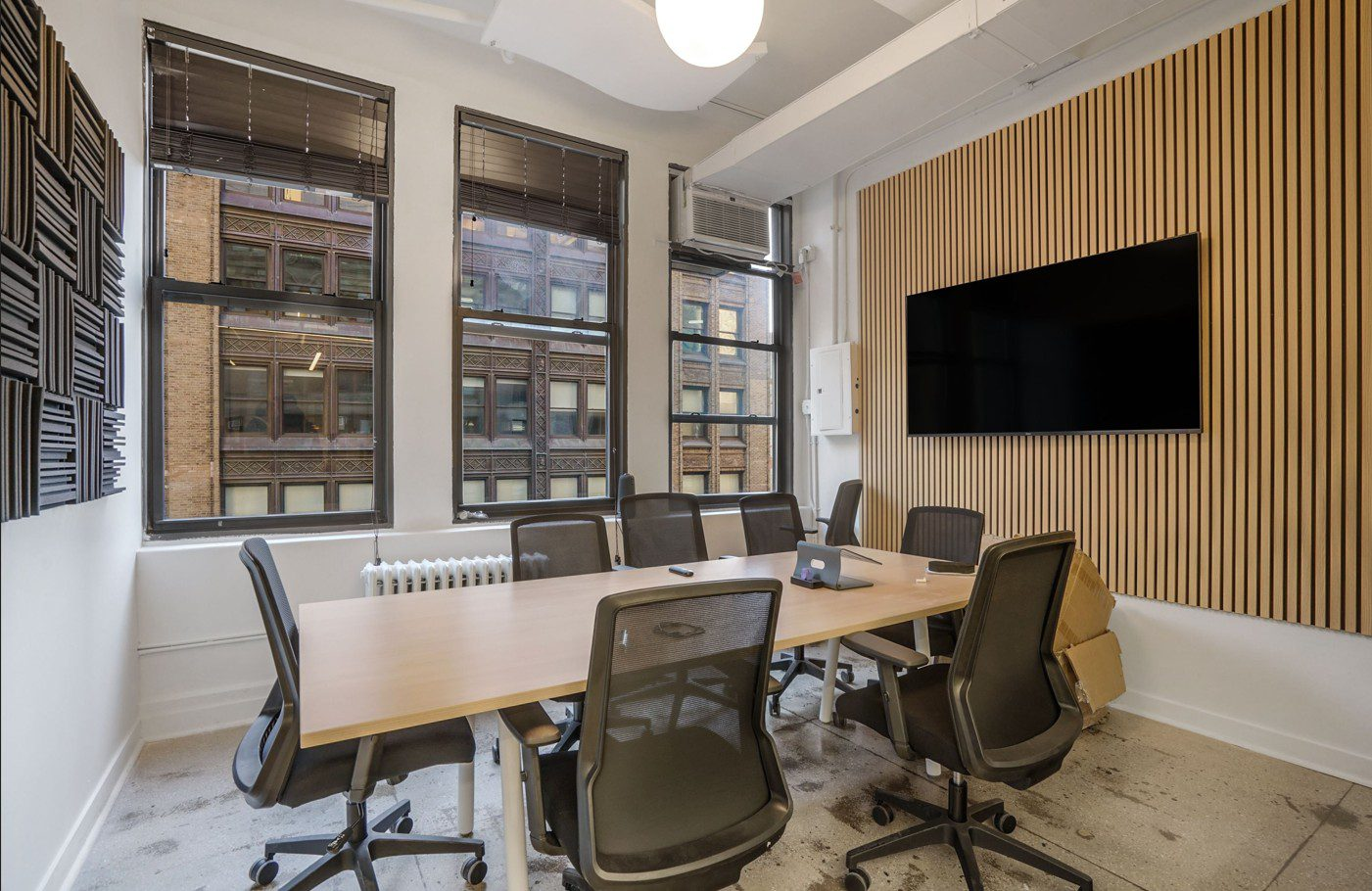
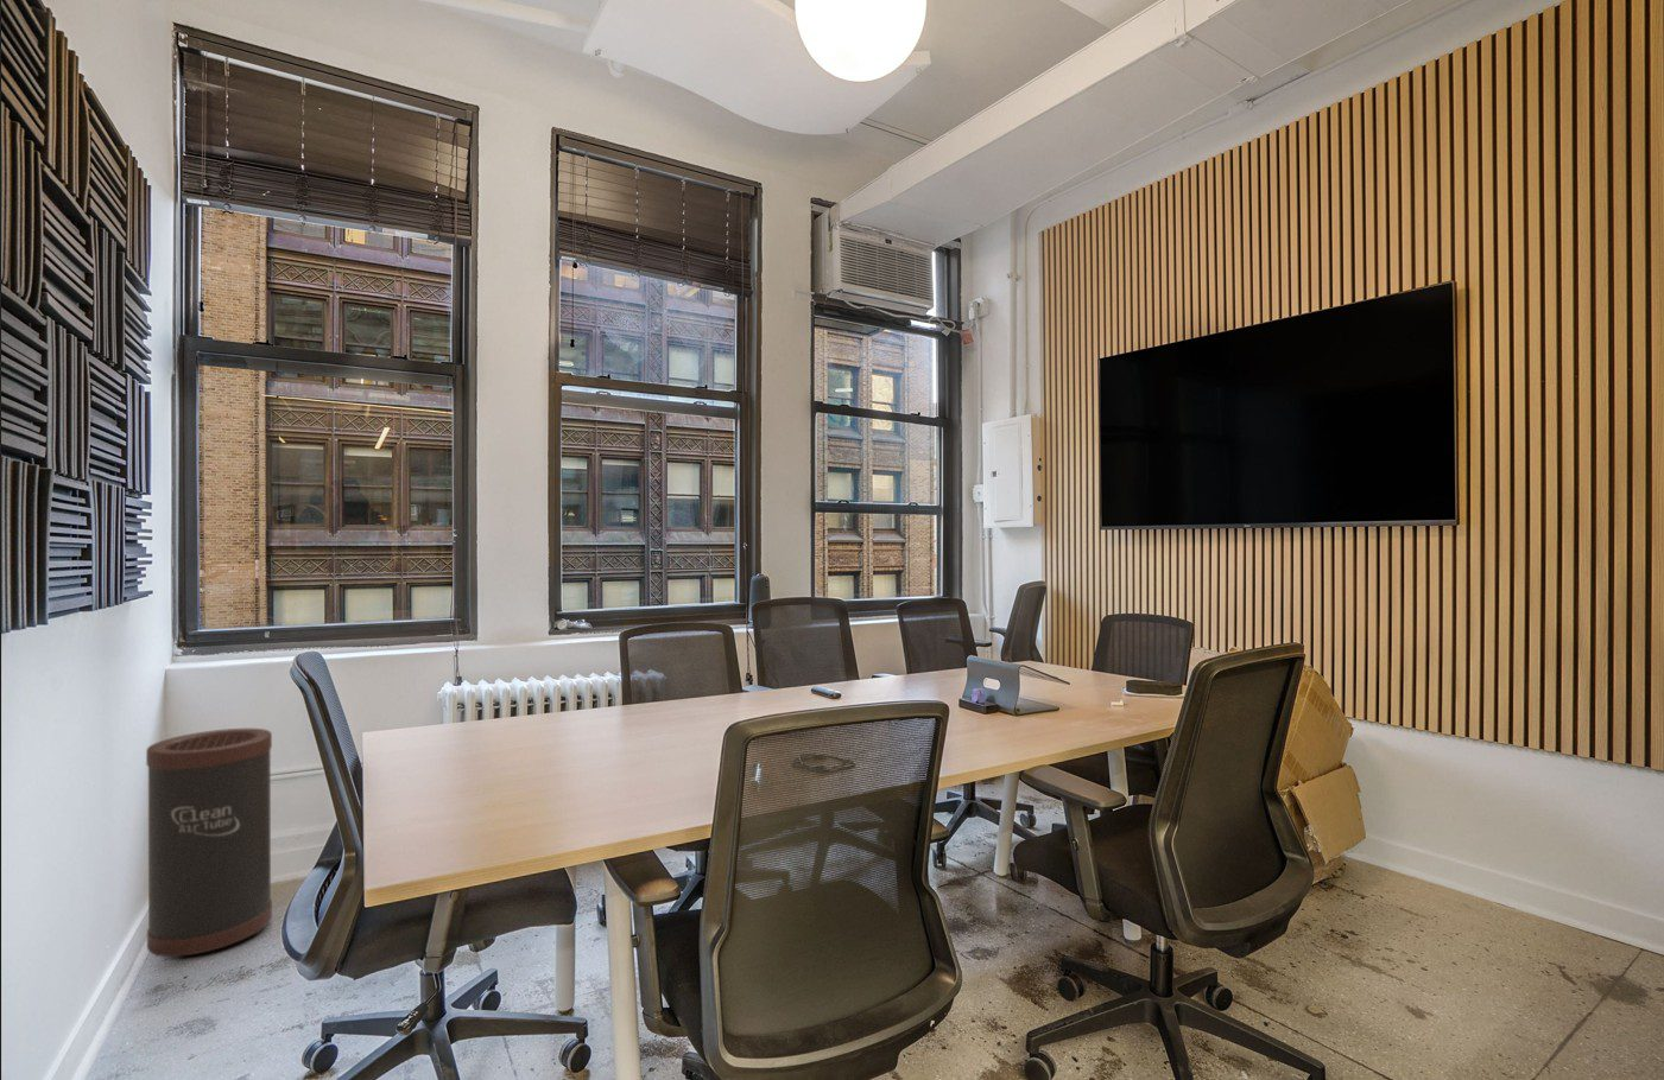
+ trash can [144,727,273,958]
